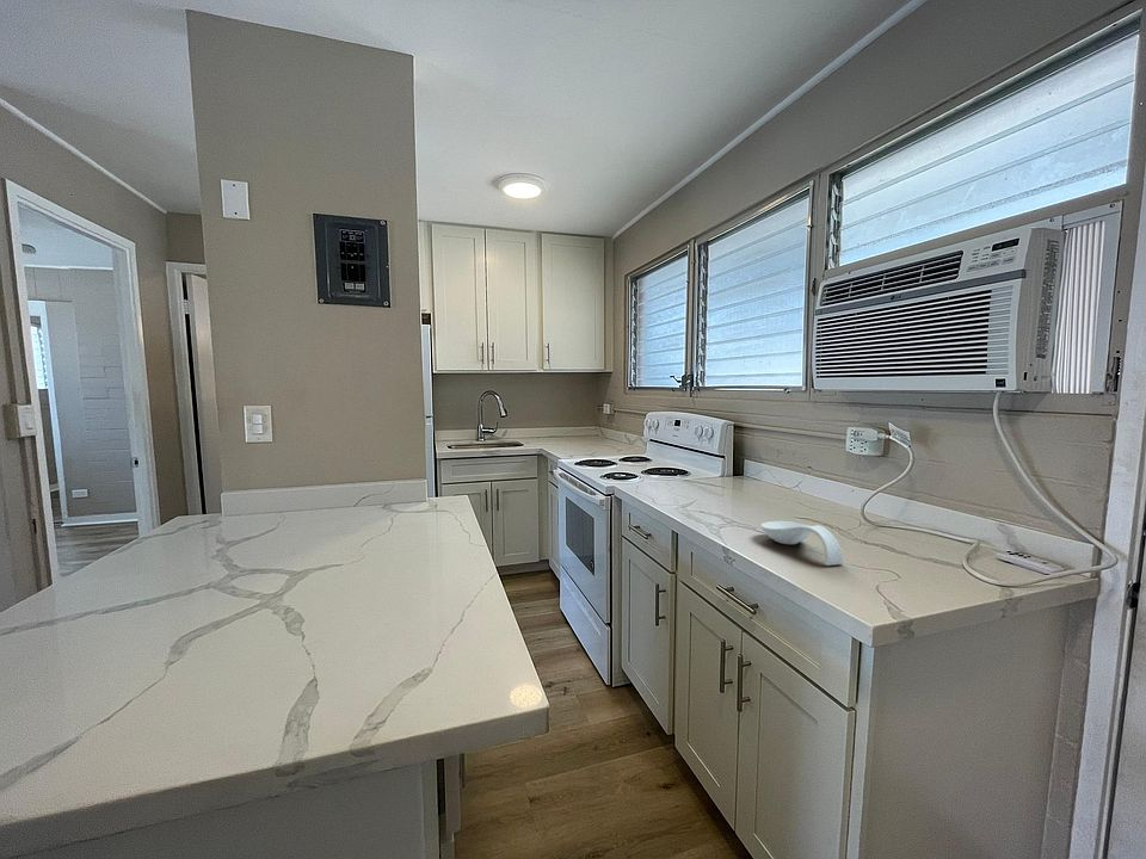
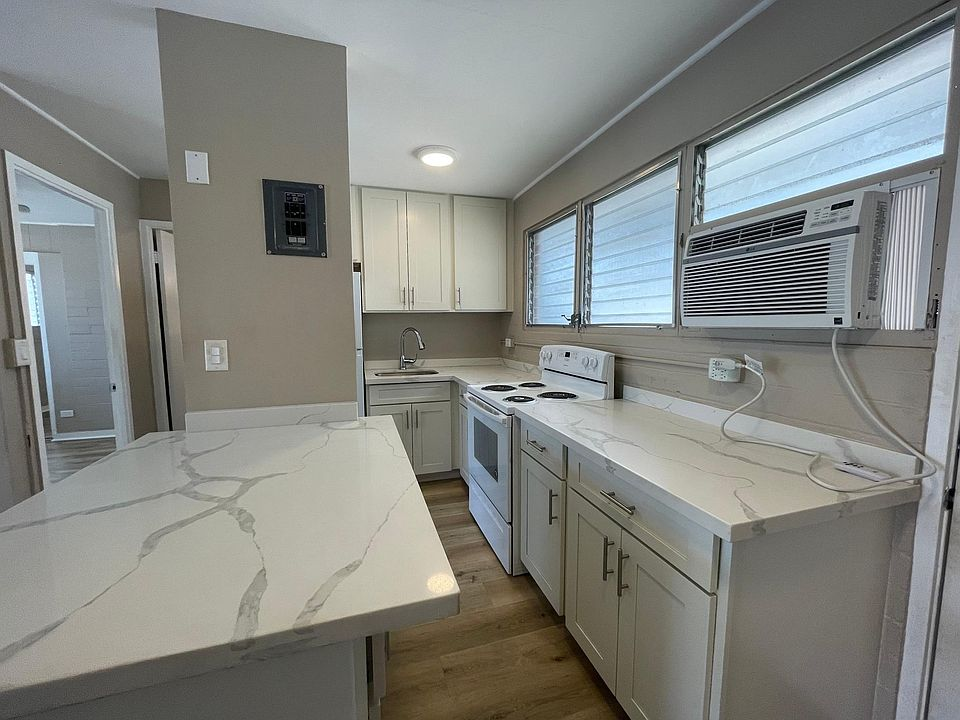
- spoon rest [760,520,845,567]
